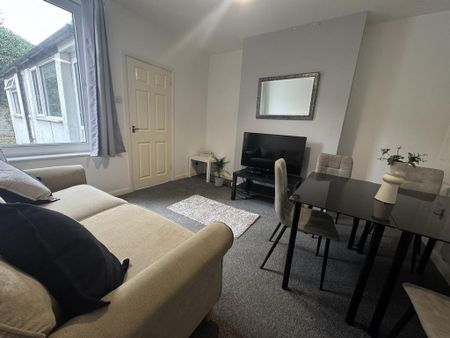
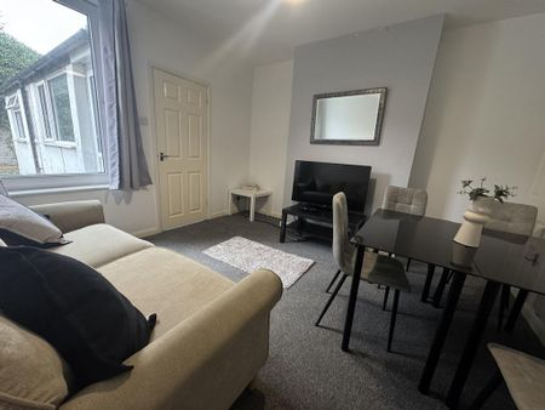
- indoor plant [208,156,231,187]
